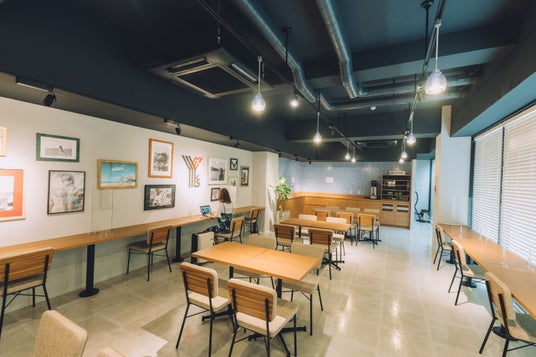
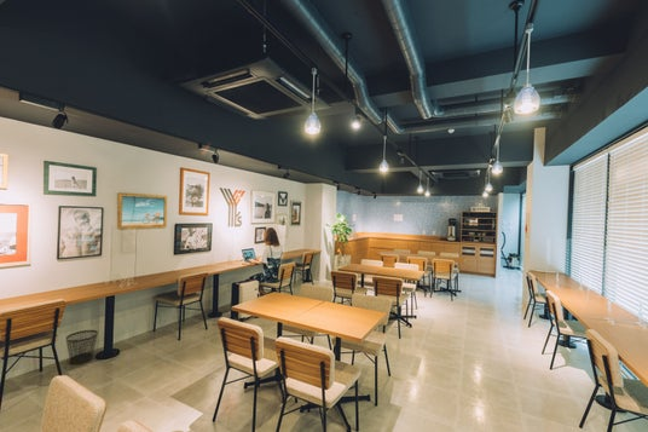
+ wastebasket [65,329,99,365]
